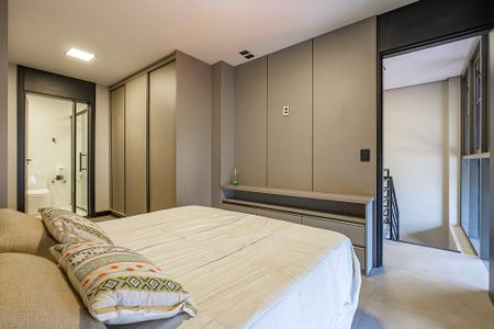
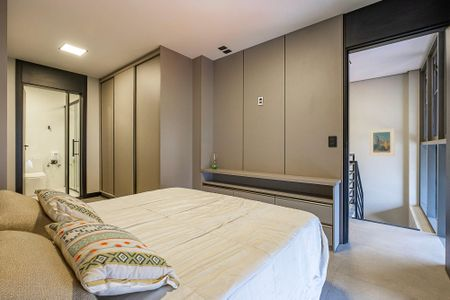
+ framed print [368,127,396,157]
